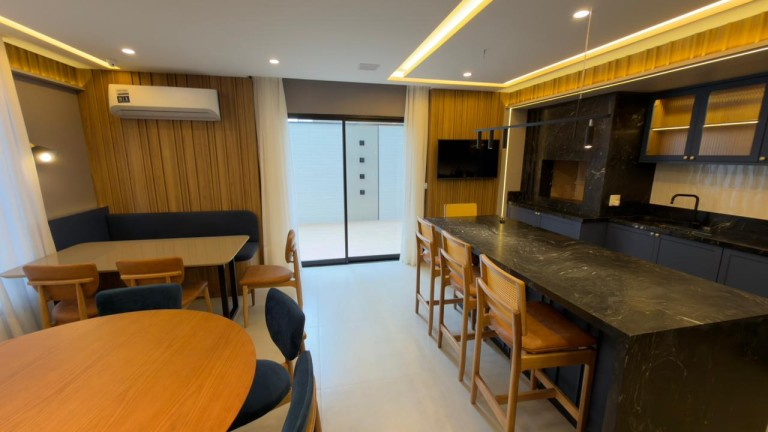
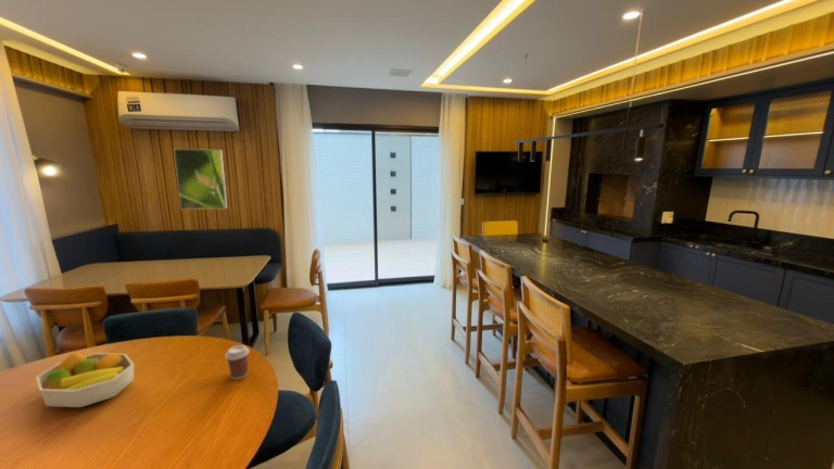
+ fruit bowl [35,351,136,408]
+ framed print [173,148,228,211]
+ coffee cup [224,344,251,380]
